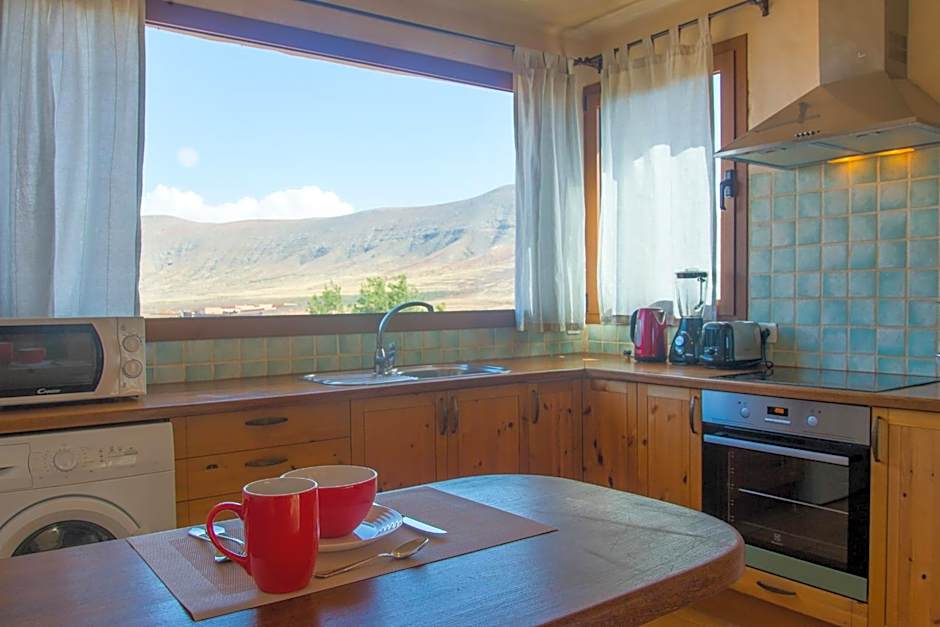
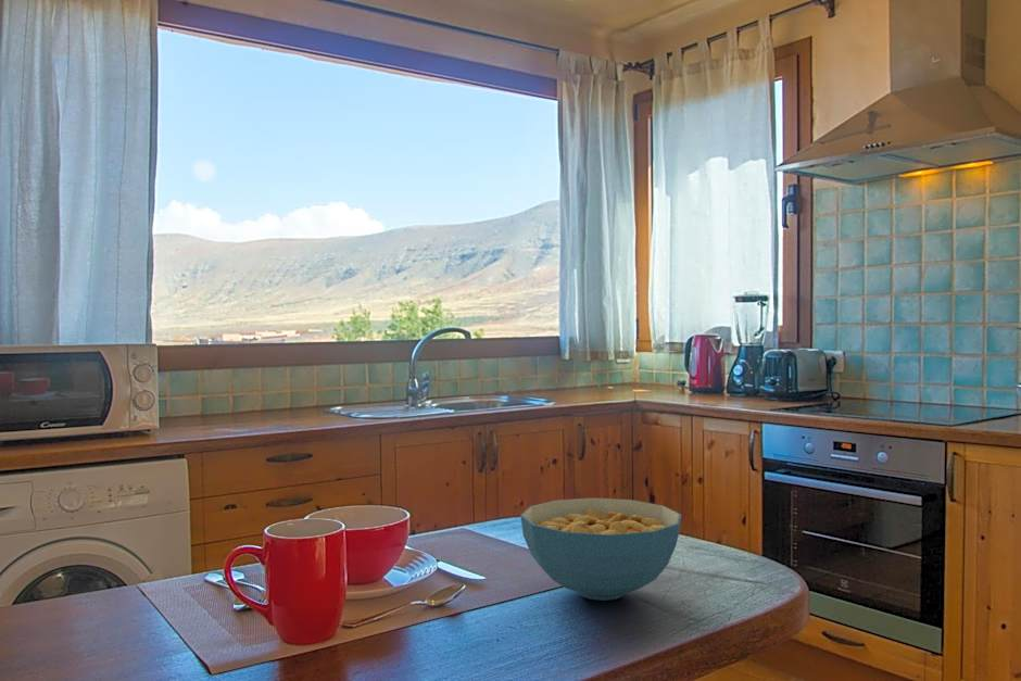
+ cereal bowl [519,497,682,602]
